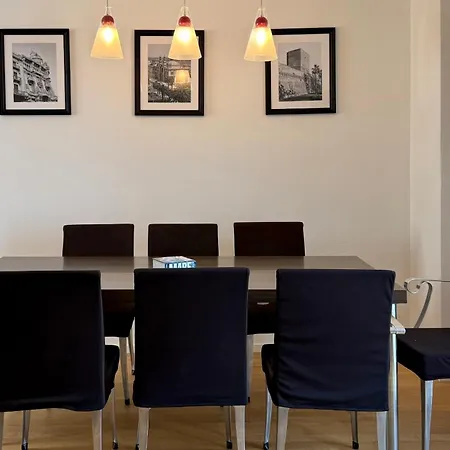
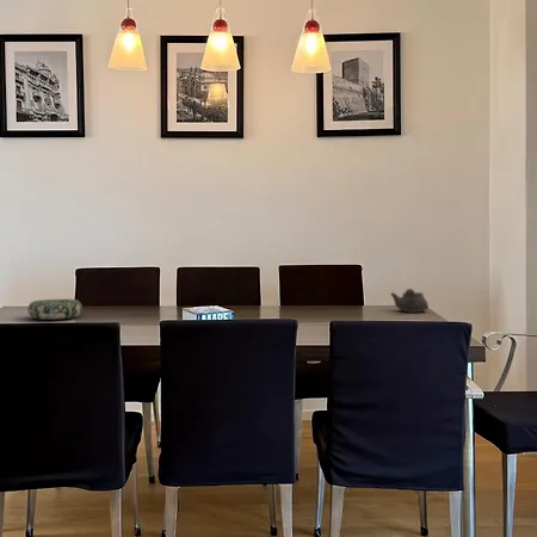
+ teapot [389,288,430,313]
+ decorative bowl [26,298,84,321]
